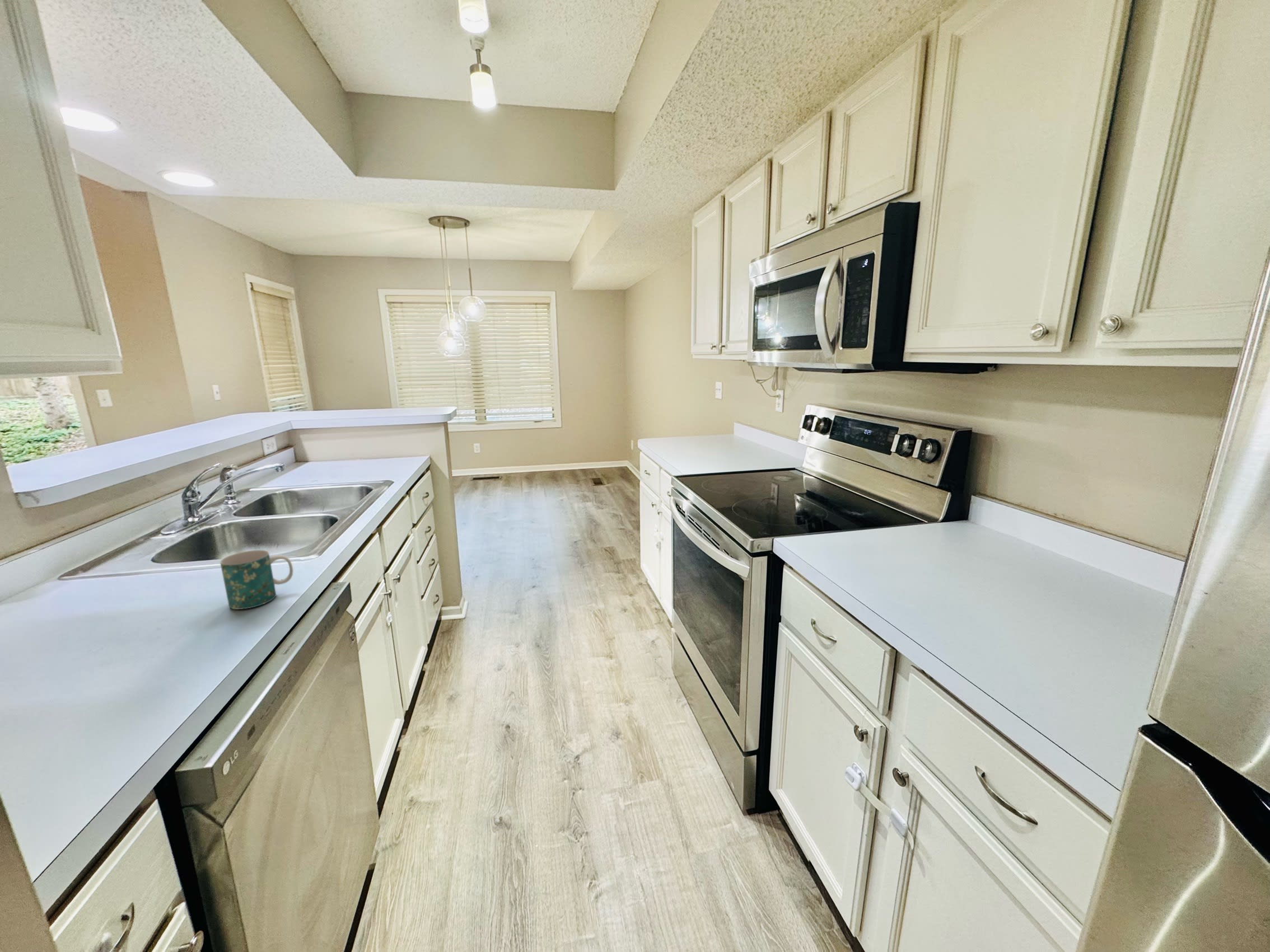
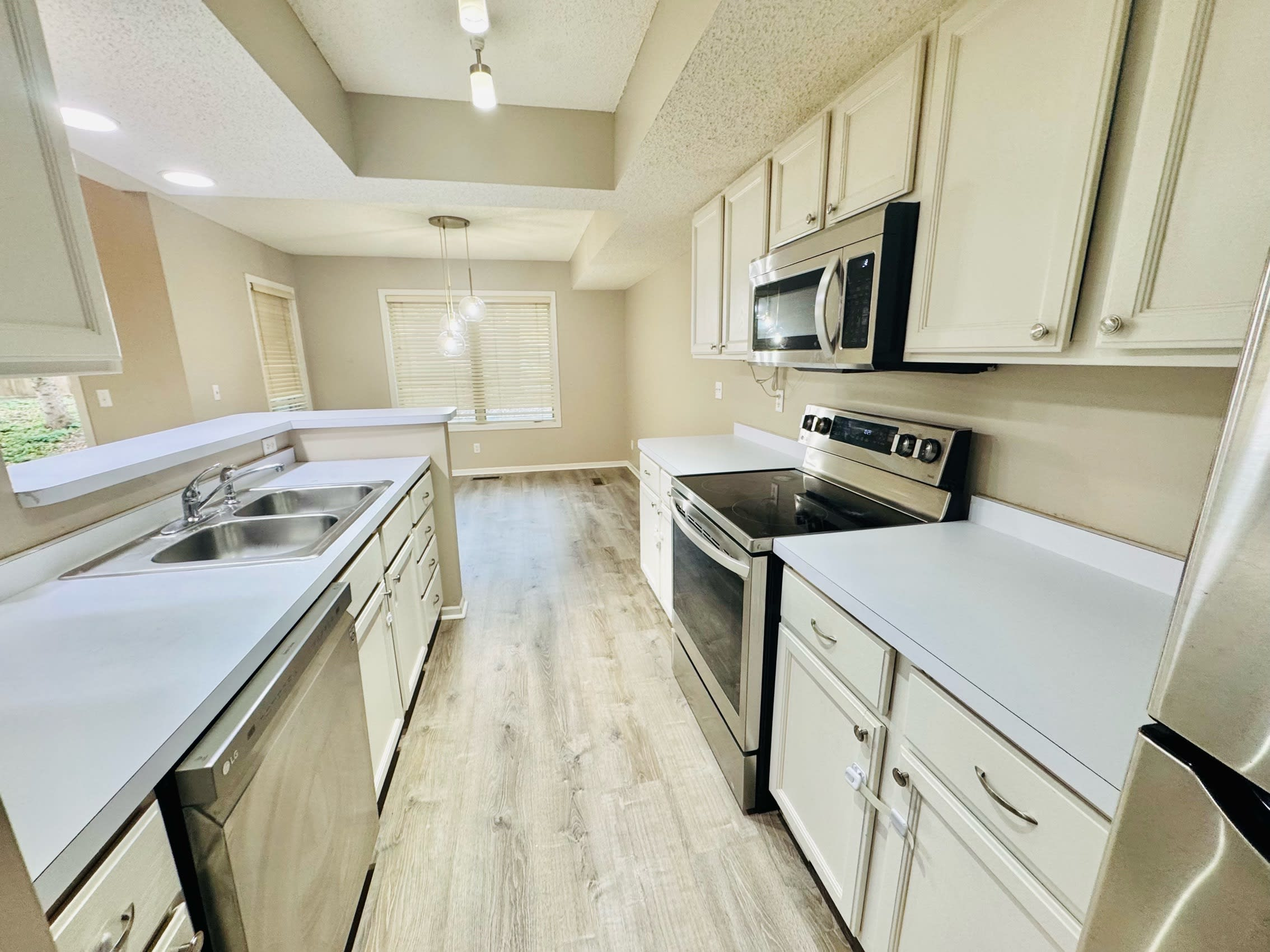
- mug [220,550,293,610]
